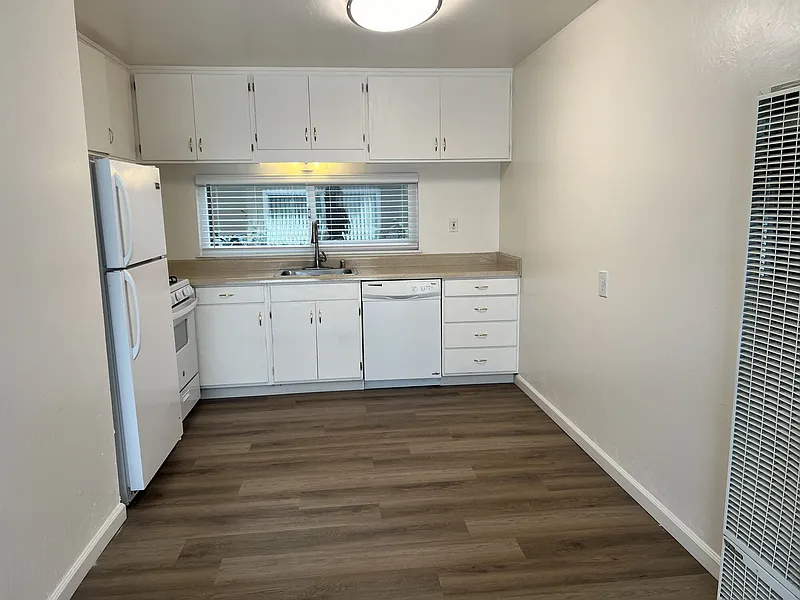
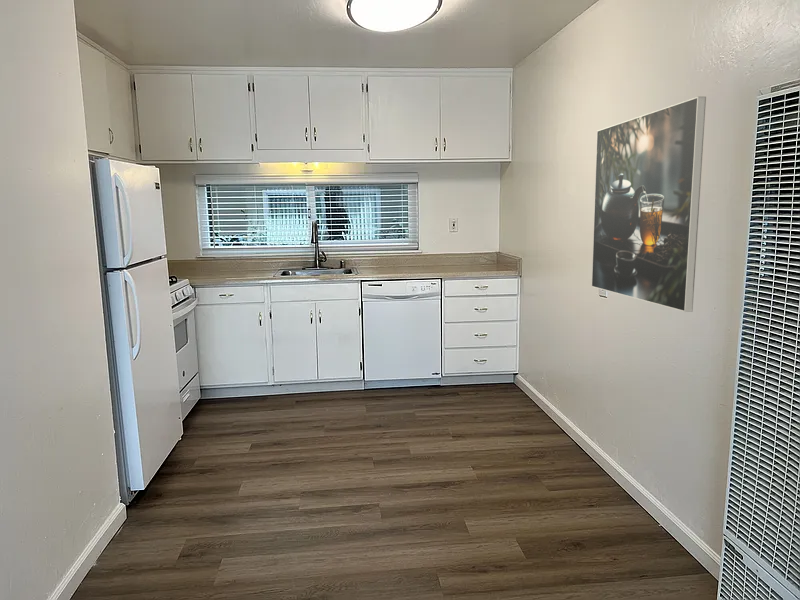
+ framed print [591,96,707,313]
